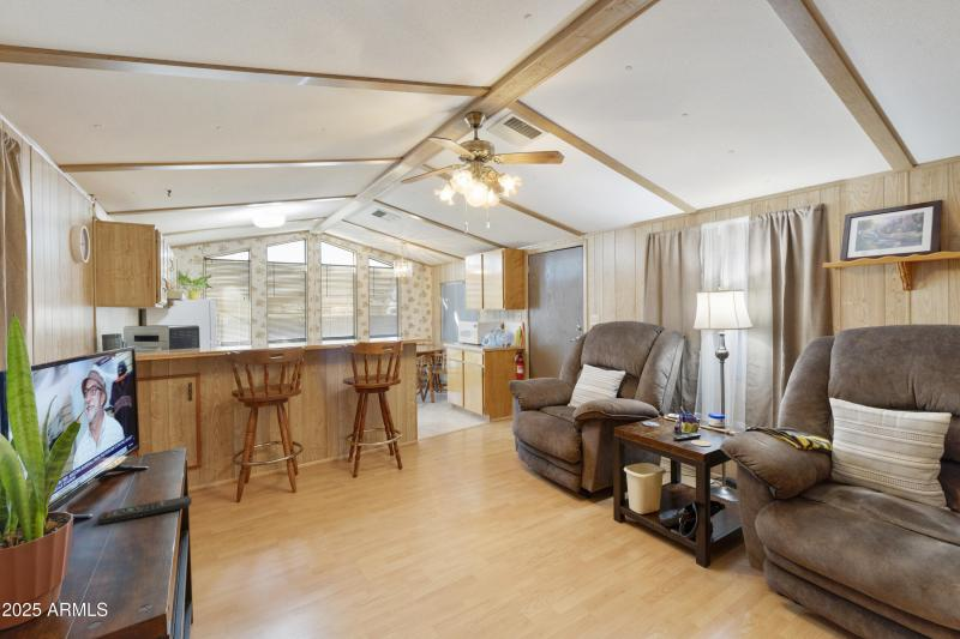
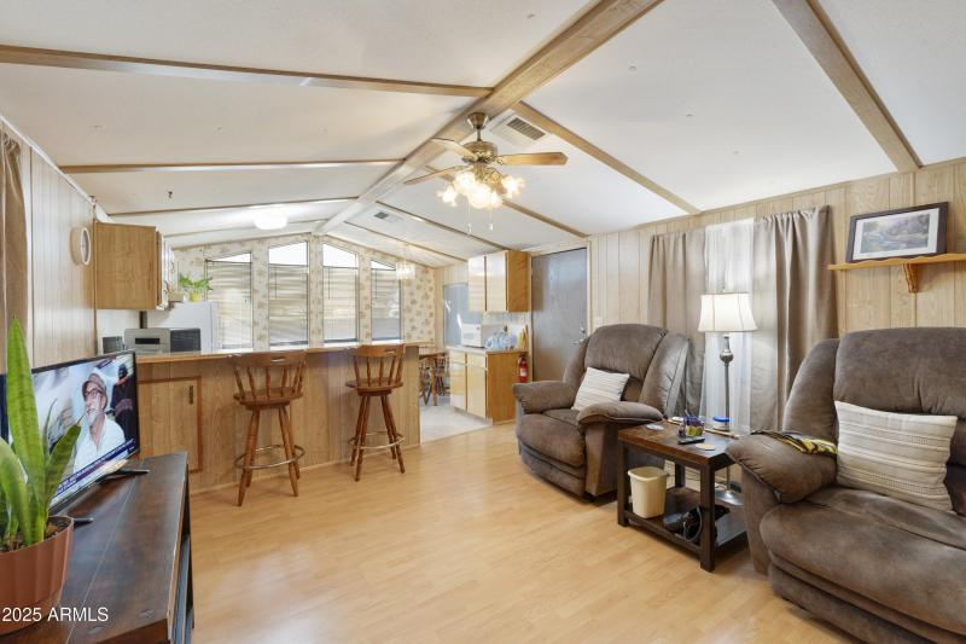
- remote control [97,495,193,525]
